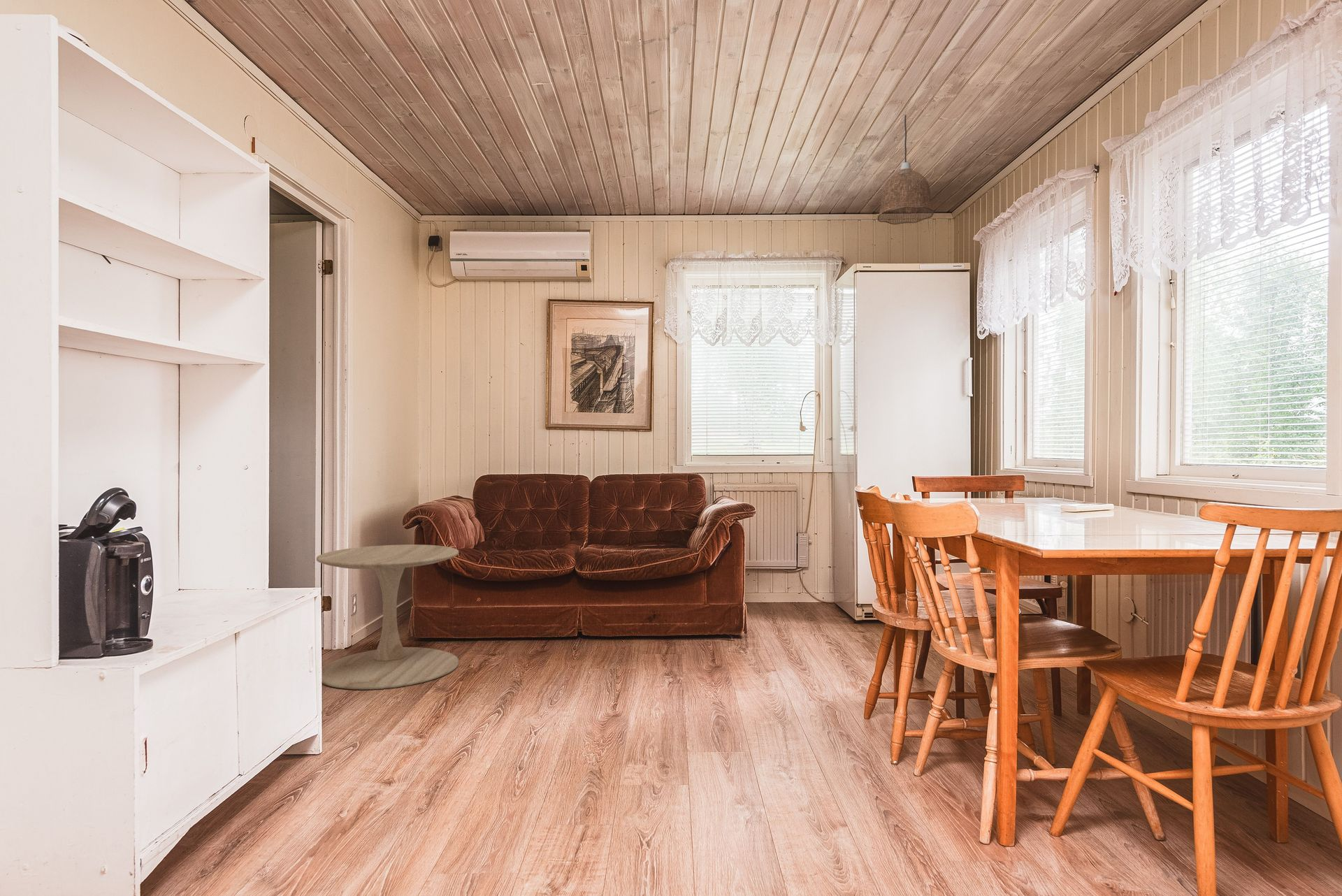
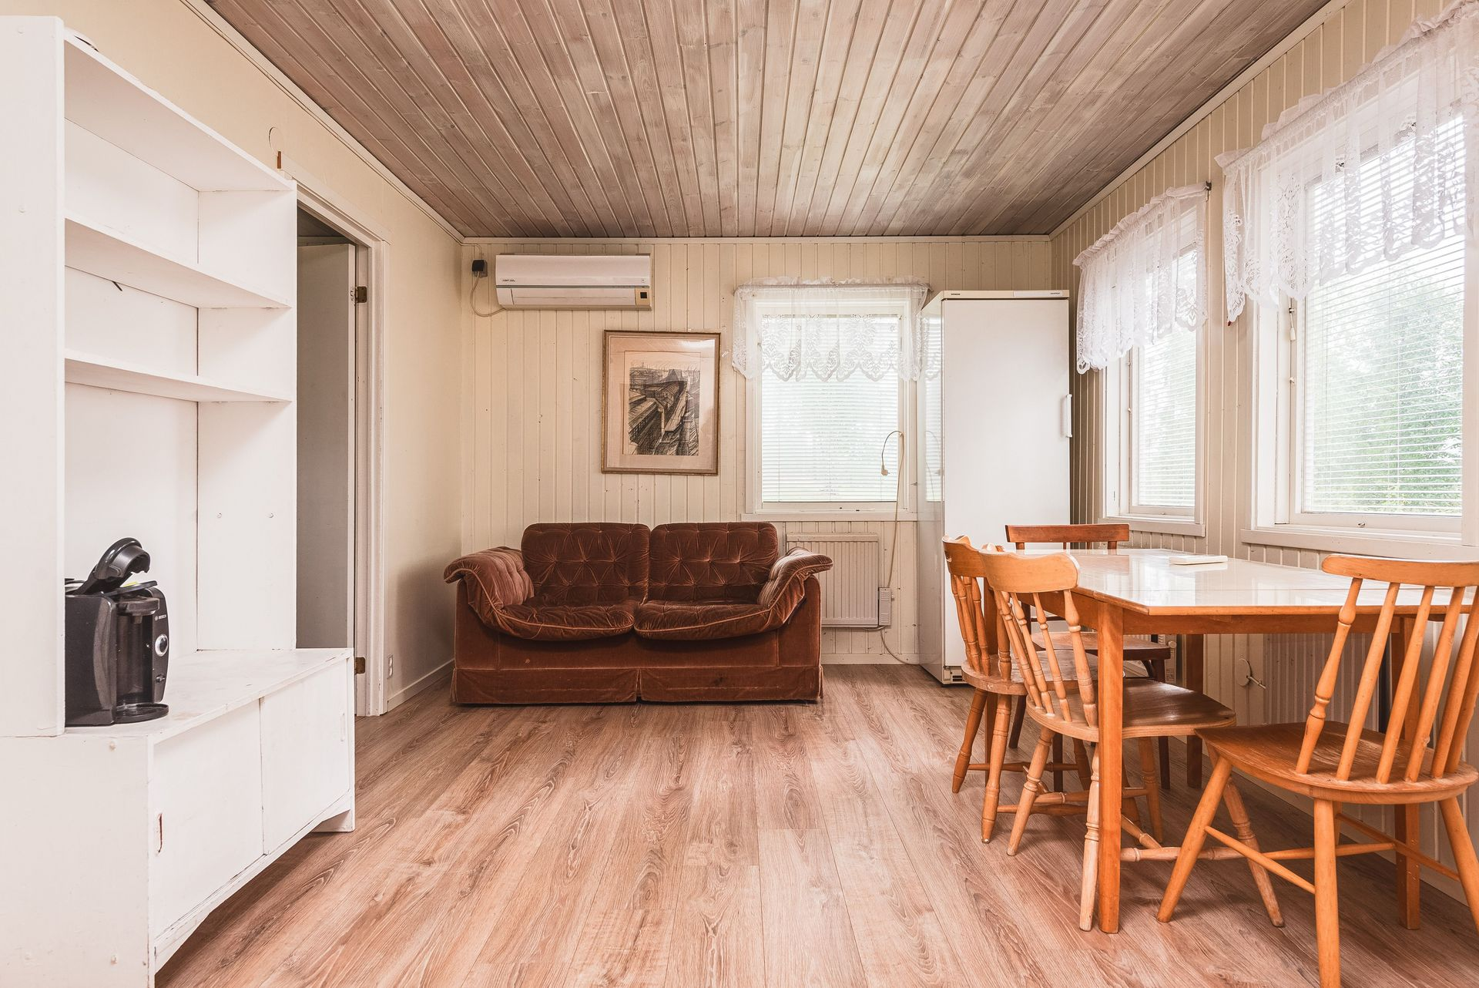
- pendant lamp [876,114,935,225]
- side table [316,544,459,691]
